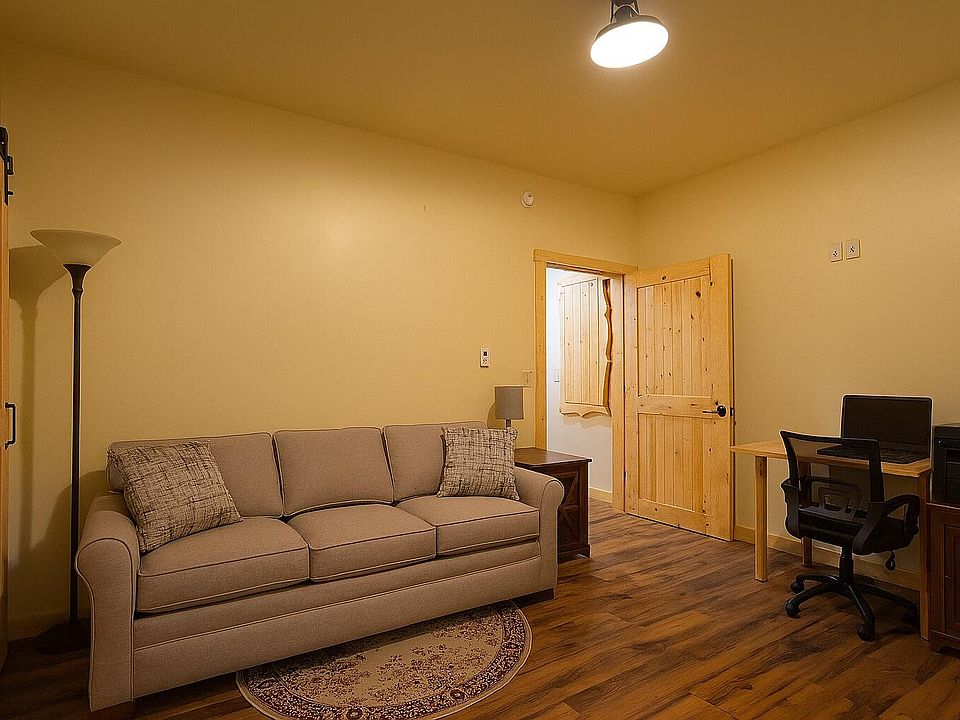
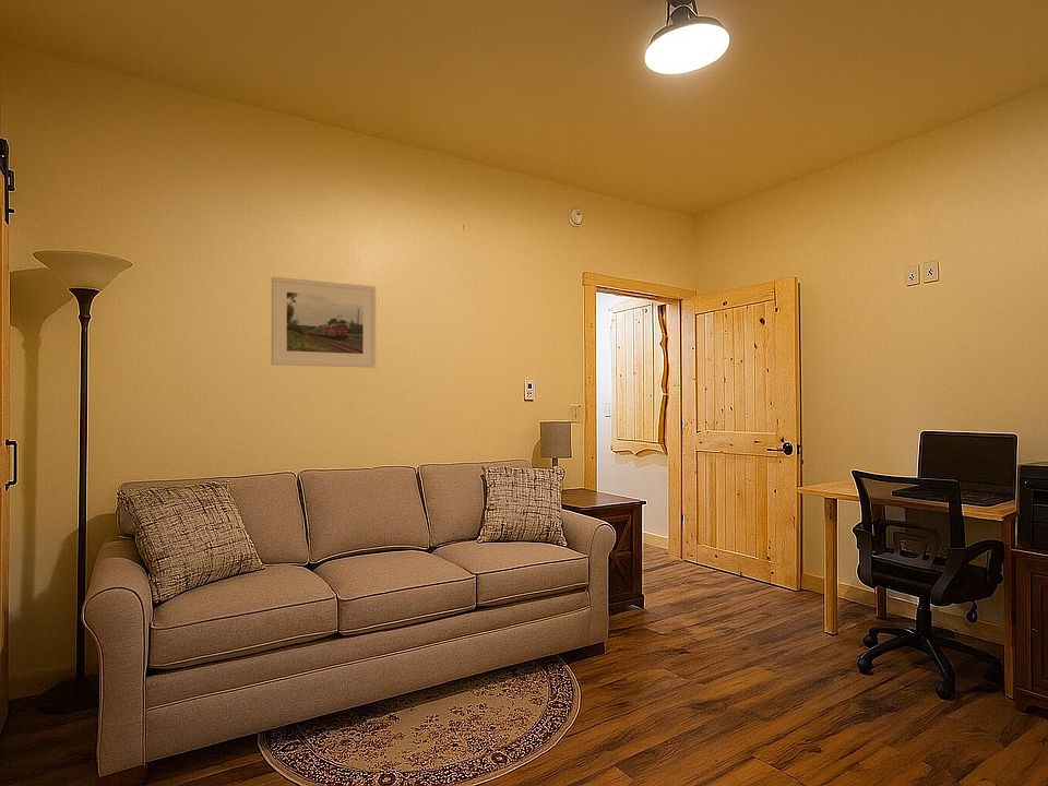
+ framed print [271,276,377,369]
